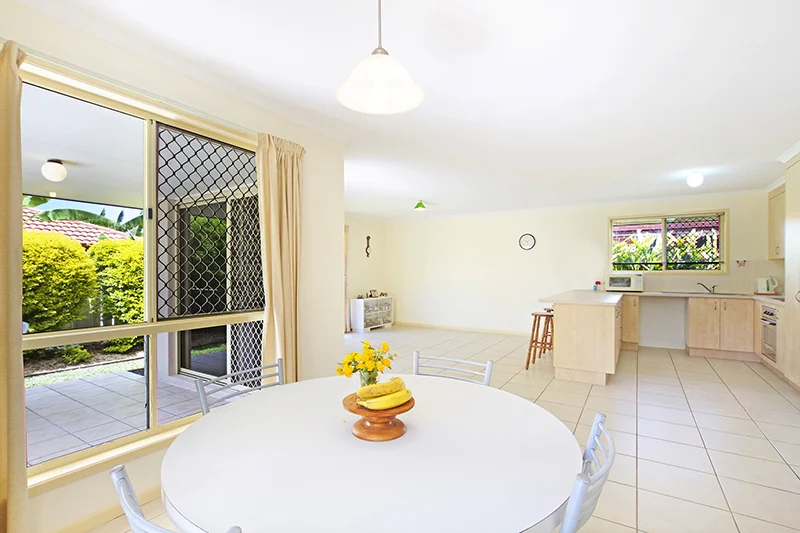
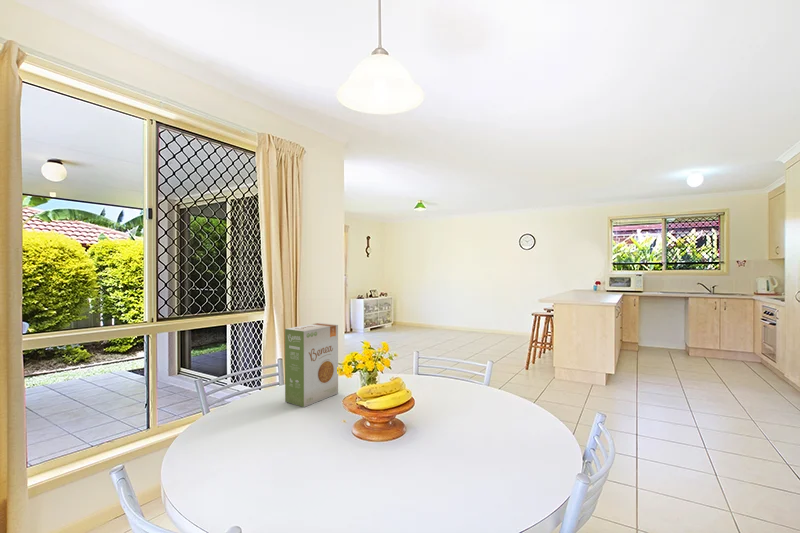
+ food box [284,322,339,408]
